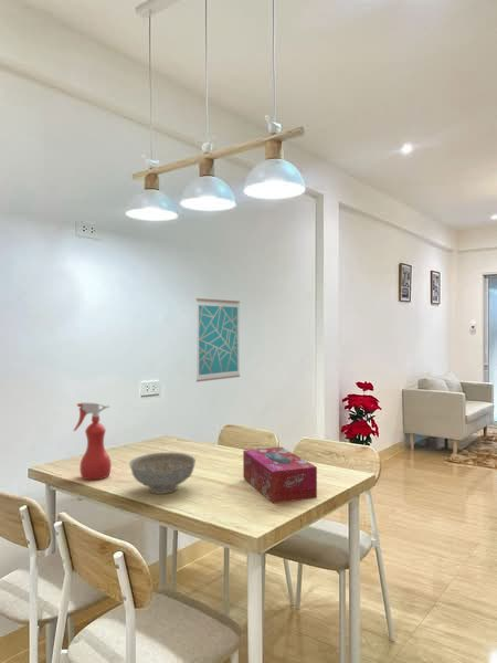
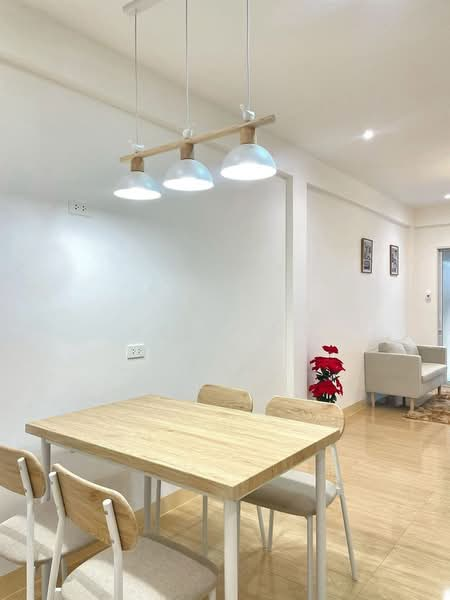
- tissue box [242,446,318,505]
- decorative bowl [128,451,197,495]
- spray bottle [72,401,113,481]
- wall art [195,297,241,382]
